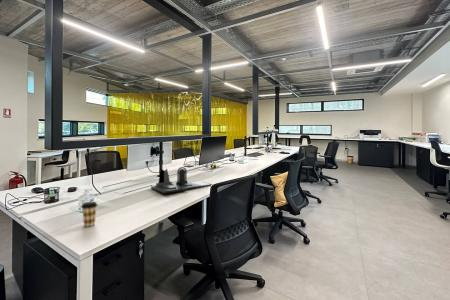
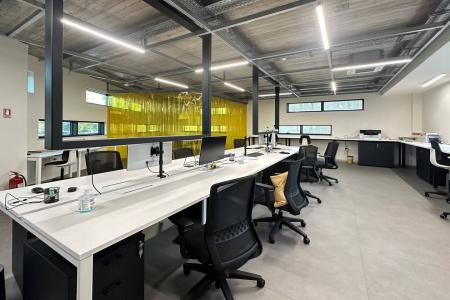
- coffee cup [80,201,99,227]
- desk organizer [150,166,213,194]
